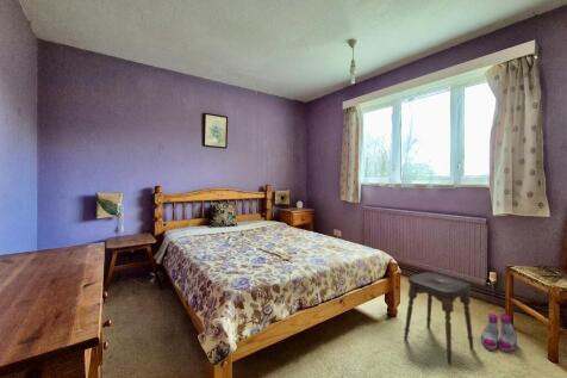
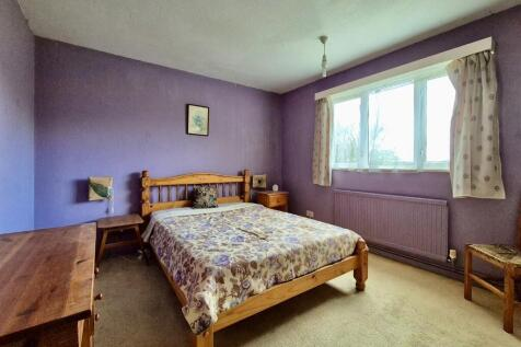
- stool [403,272,475,365]
- boots [480,312,519,353]
